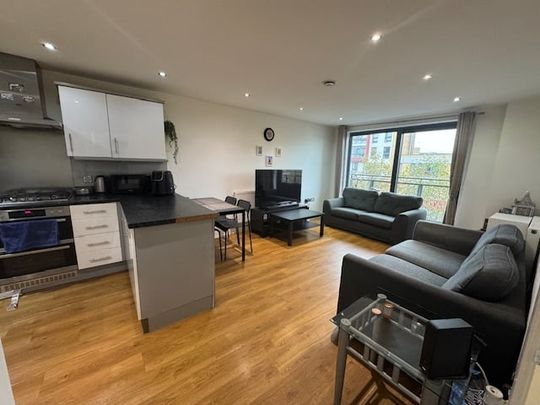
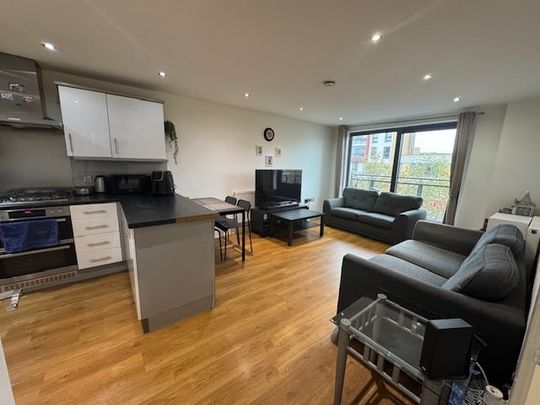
- candle [371,301,395,319]
